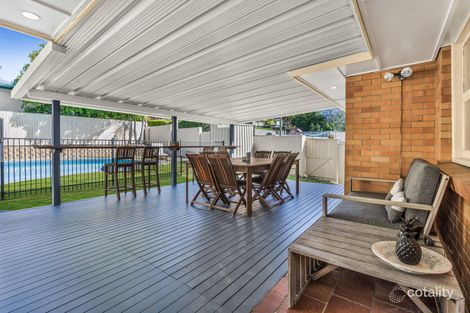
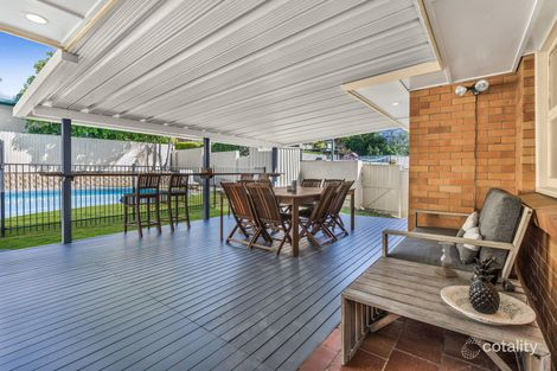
+ candle holder [434,241,460,279]
